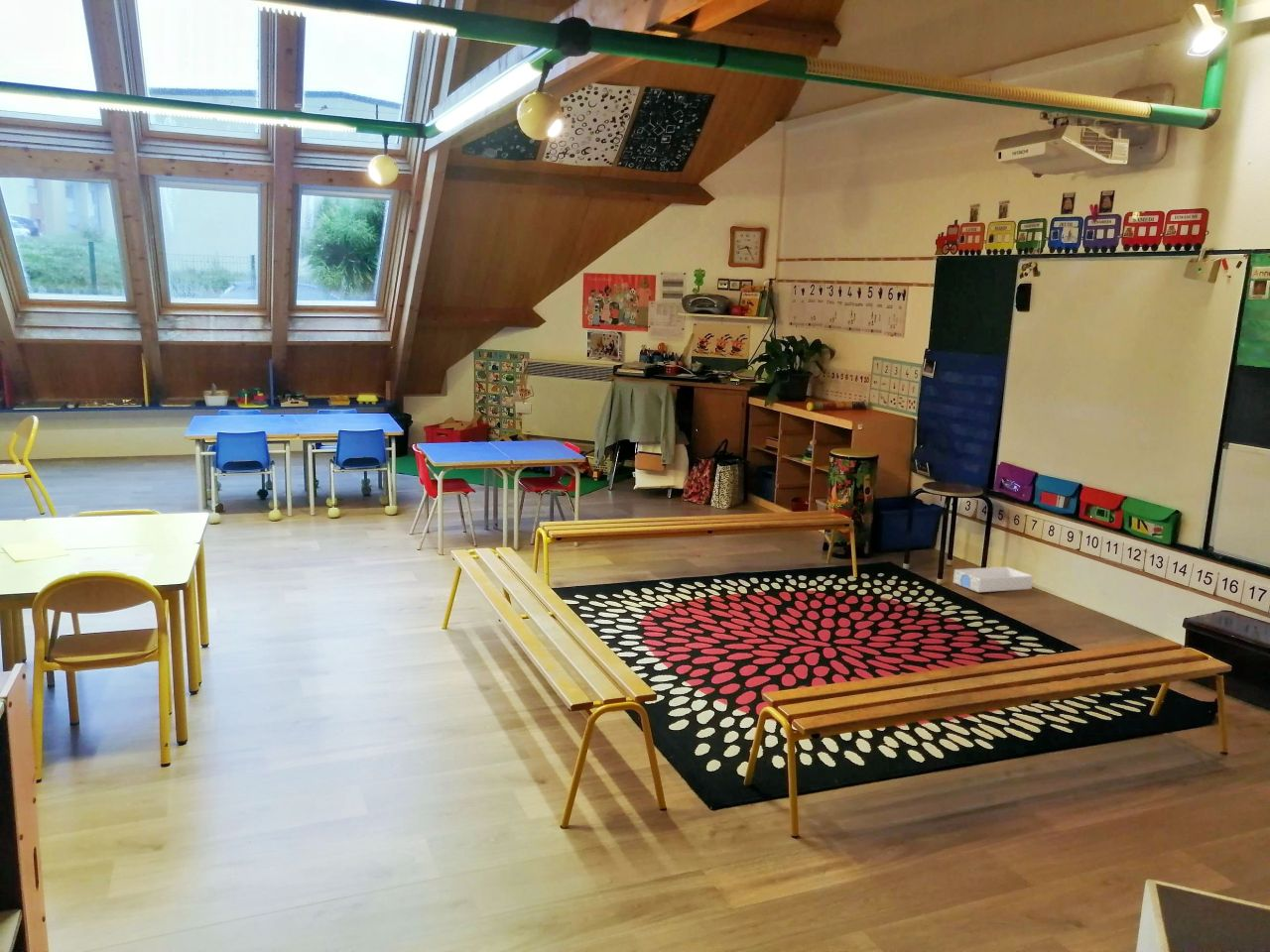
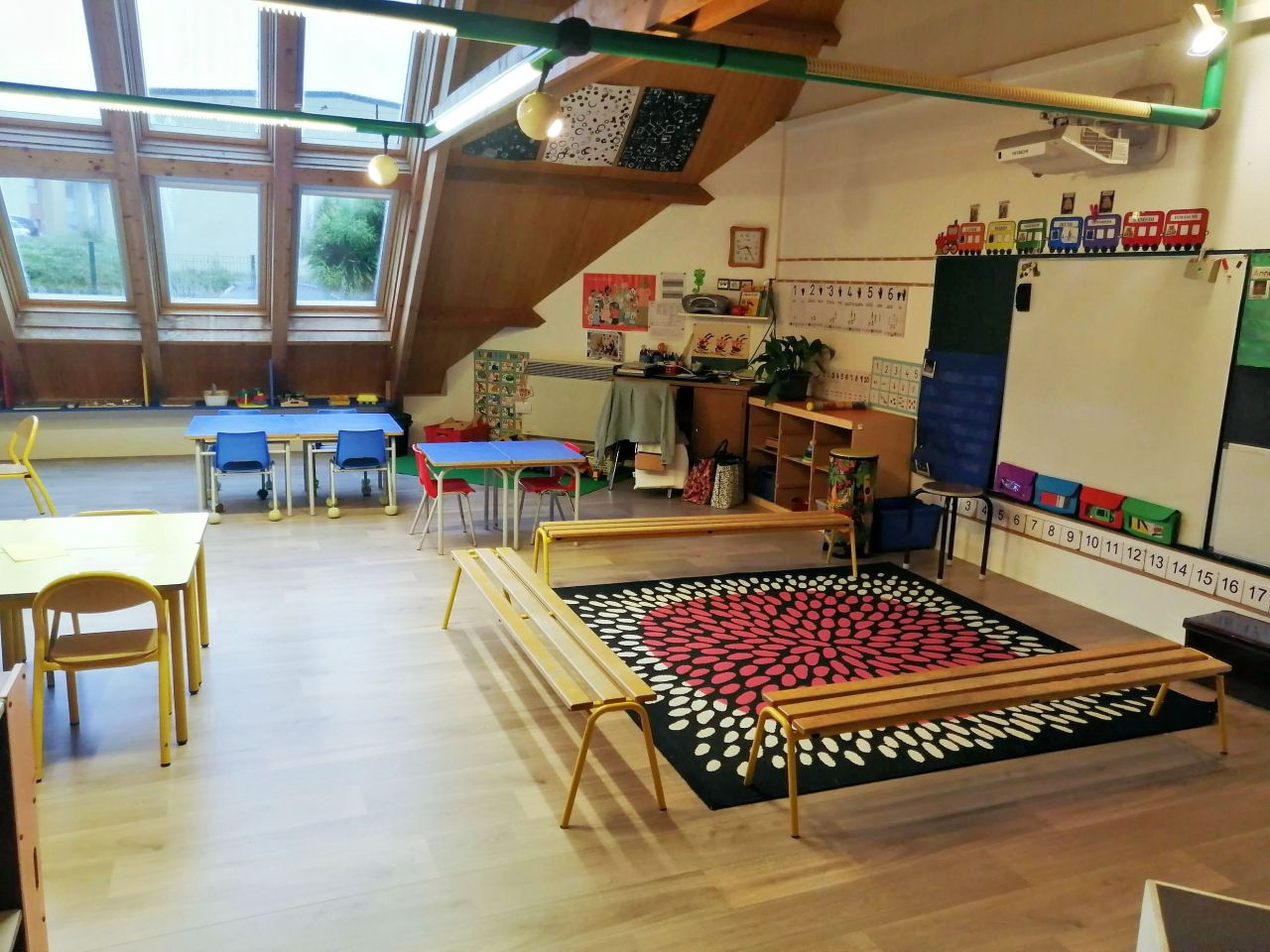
- toy box [953,566,1034,593]
